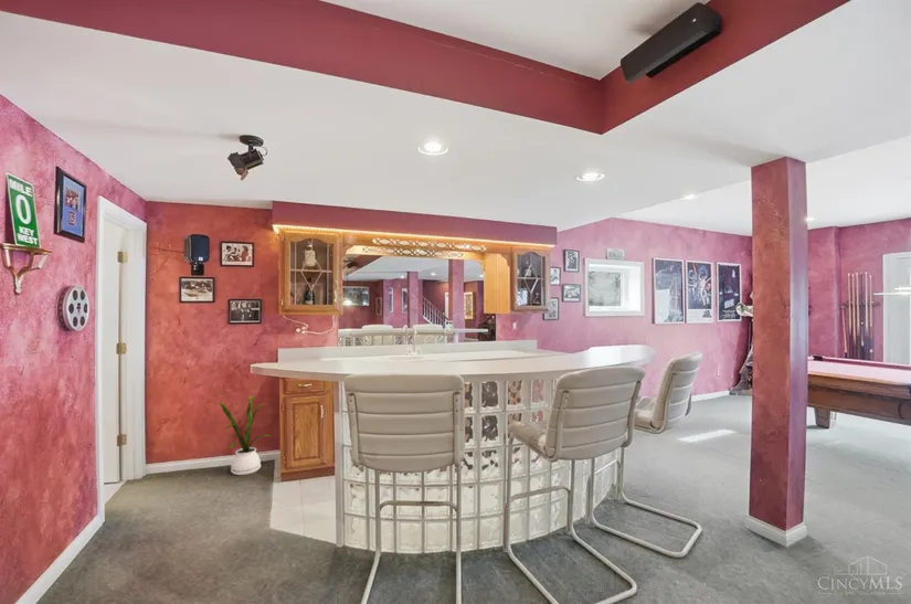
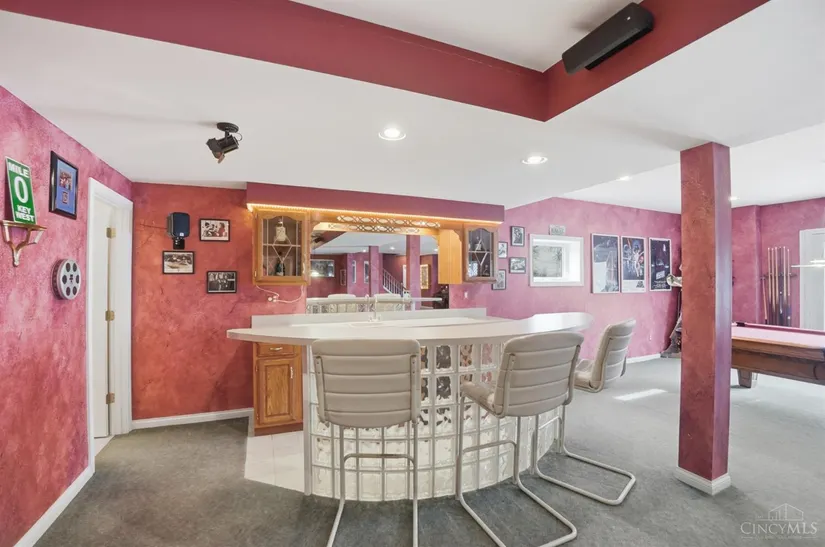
- house plant [214,391,271,476]
